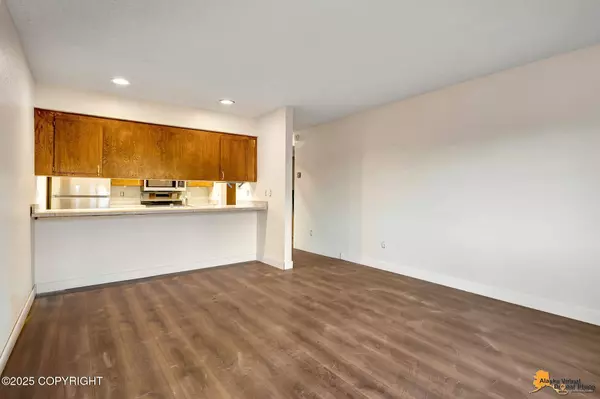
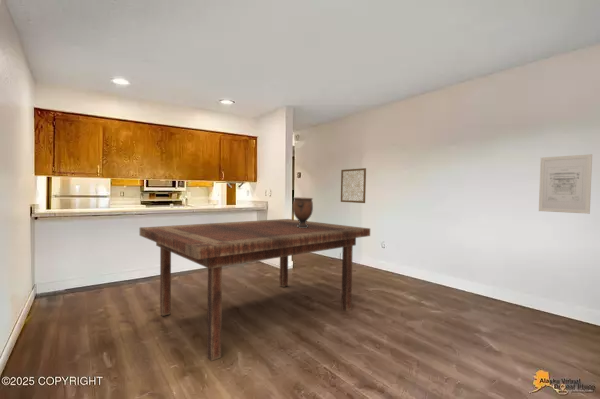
+ decorative urn [292,196,314,228]
+ dining table [139,218,371,362]
+ wall art [340,167,367,204]
+ wall art [538,153,593,215]
